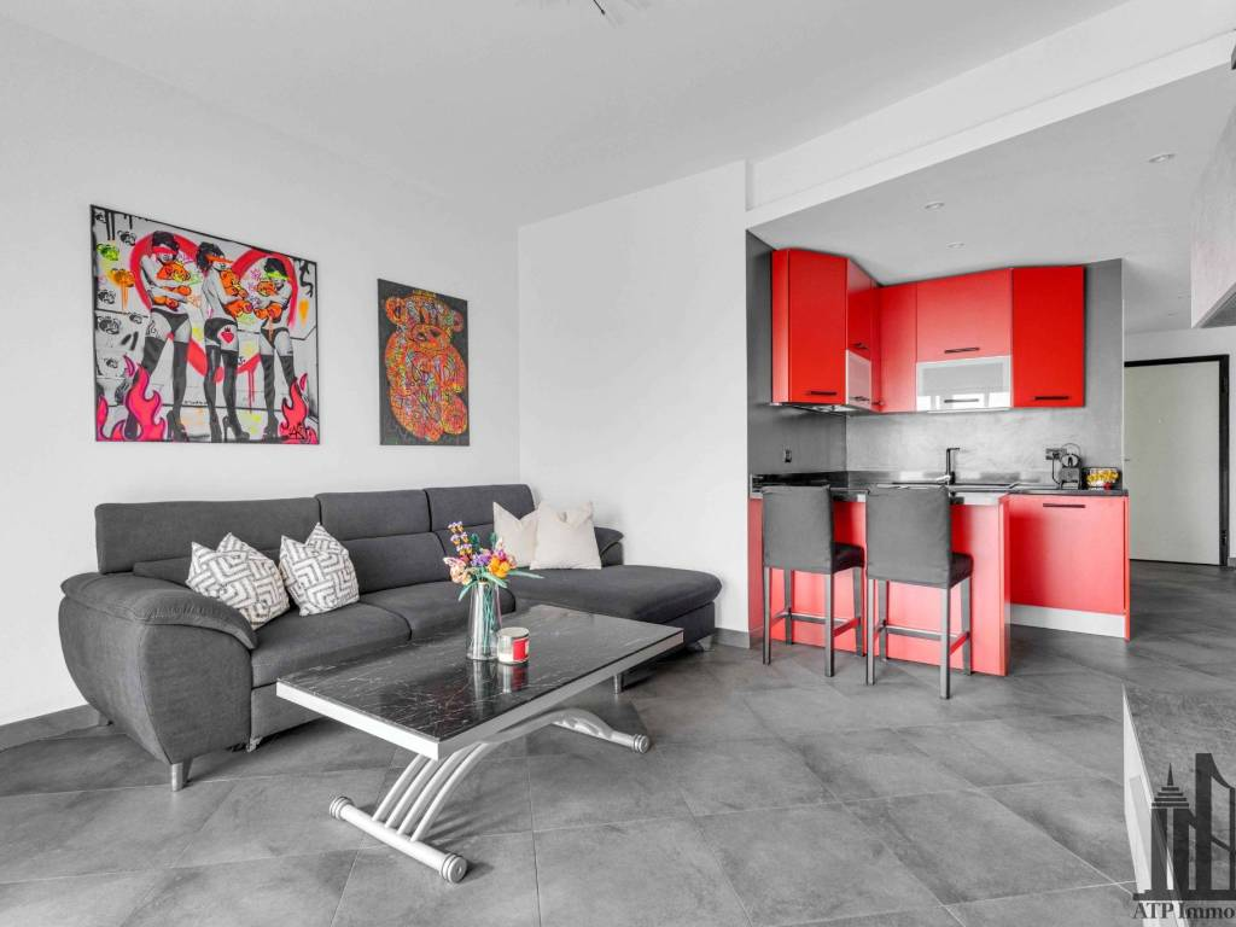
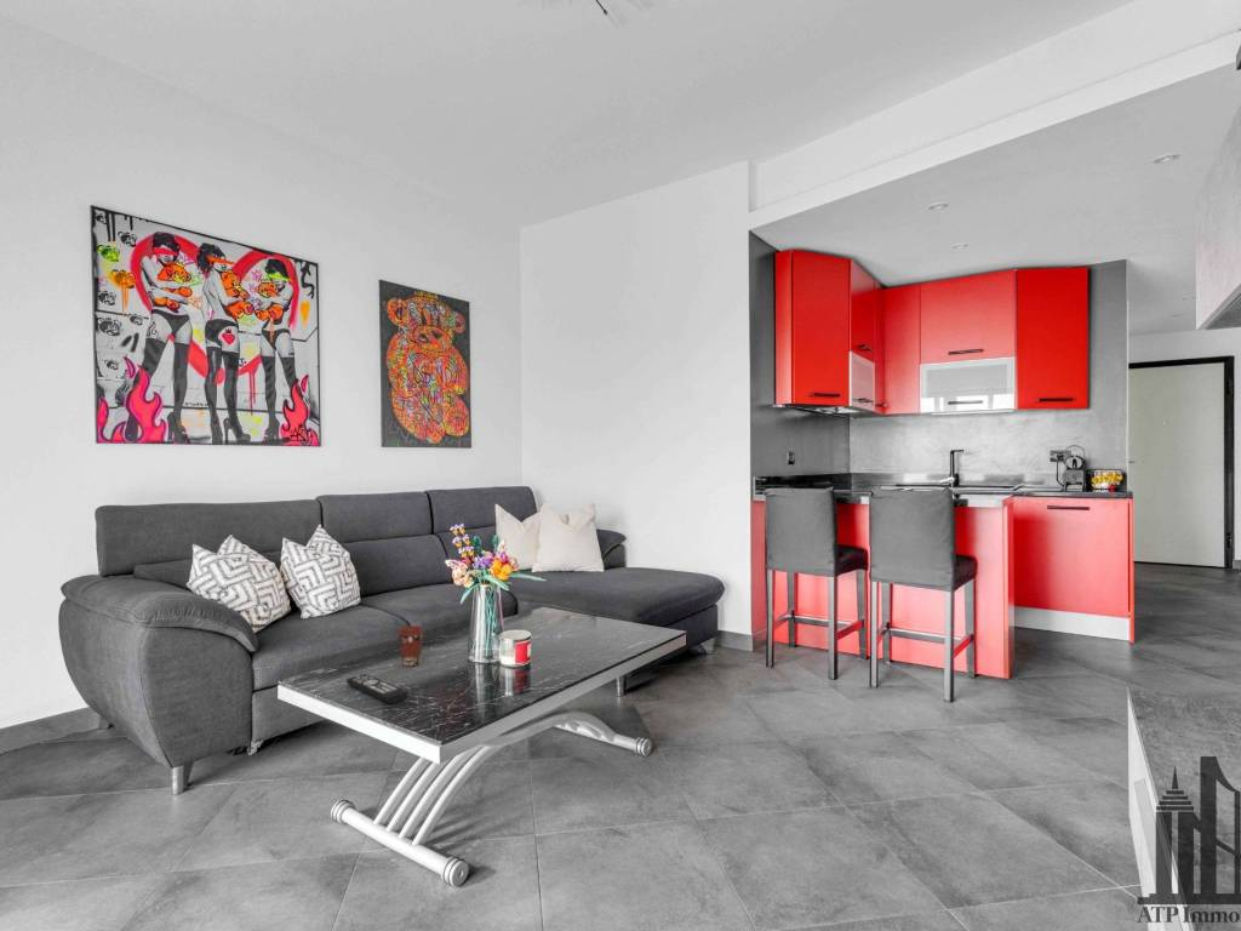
+ coffee cup [396,624,425,668]
+ remote control [345,673,408,704]
